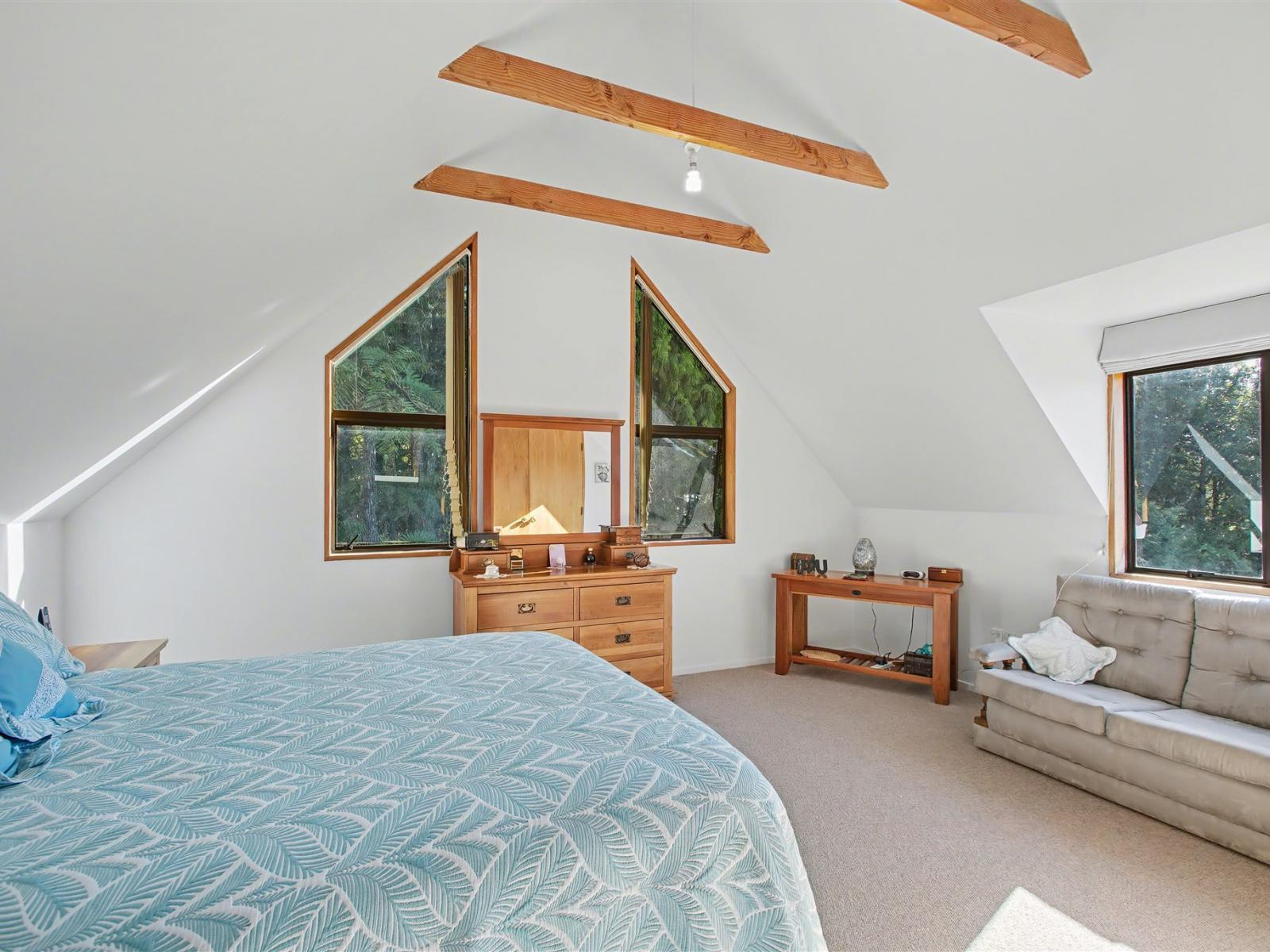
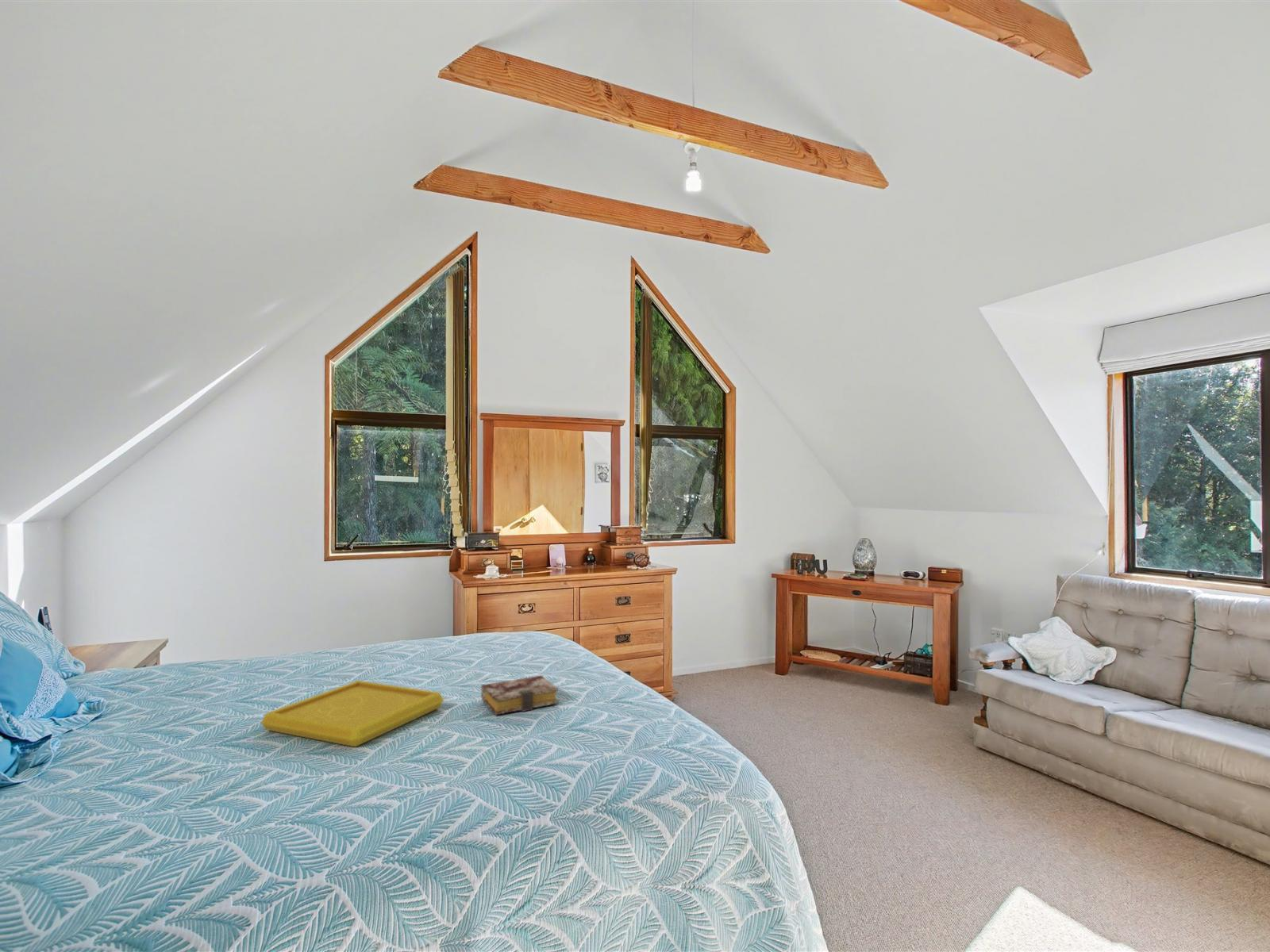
+ serving tray [260,680,444,747]
+ book [480,675,559,716]
